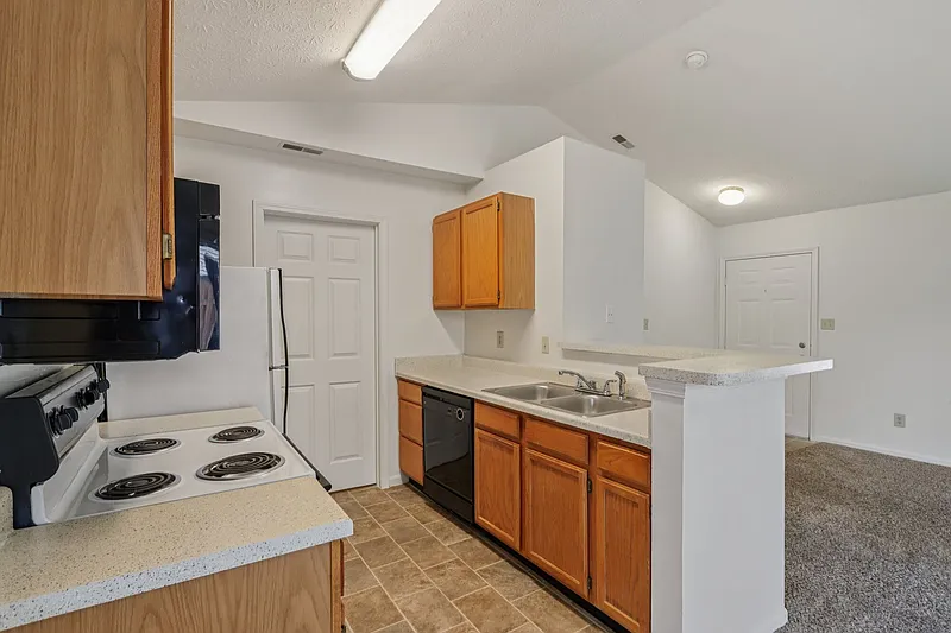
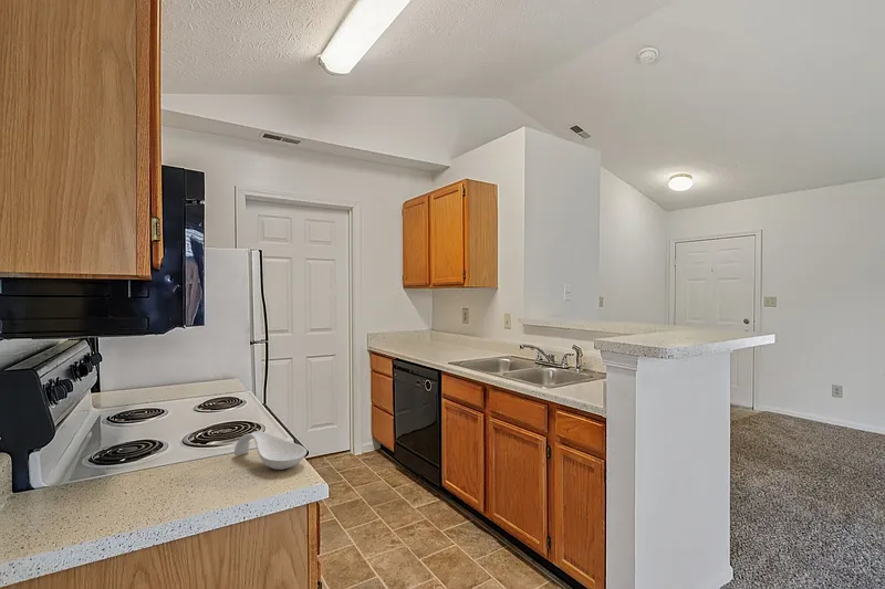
+ spoon rest [233,430,308,471]
